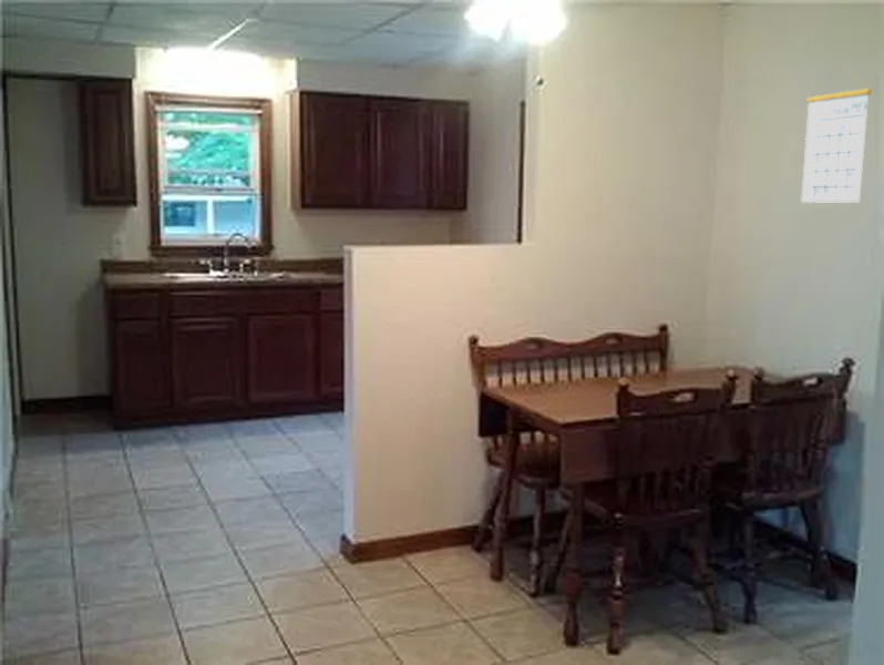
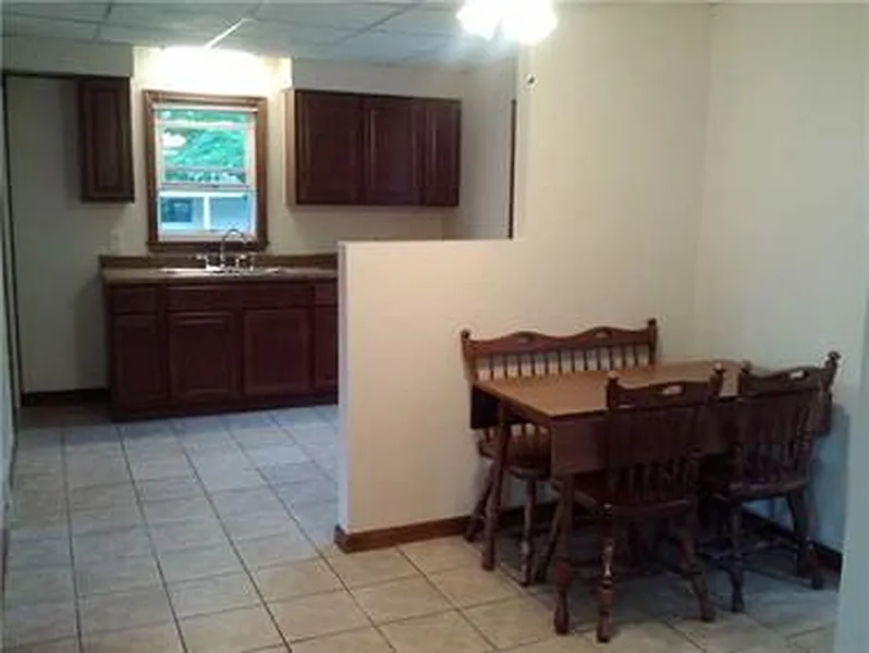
- calendar [800,65,873,204]
